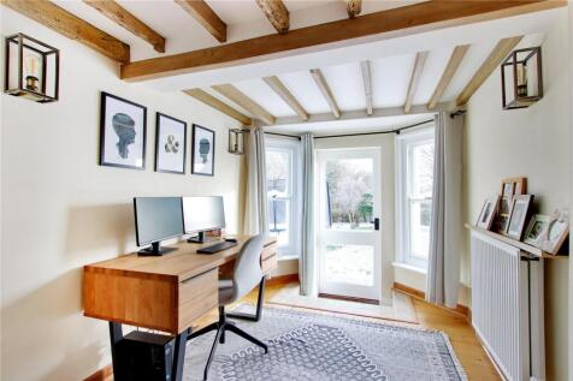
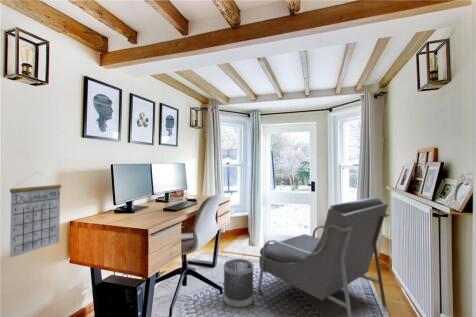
+ calendar [9,172,62,259]
+ wastebasket [223,258,254,309]
+ armchair [257,196,390,317]
